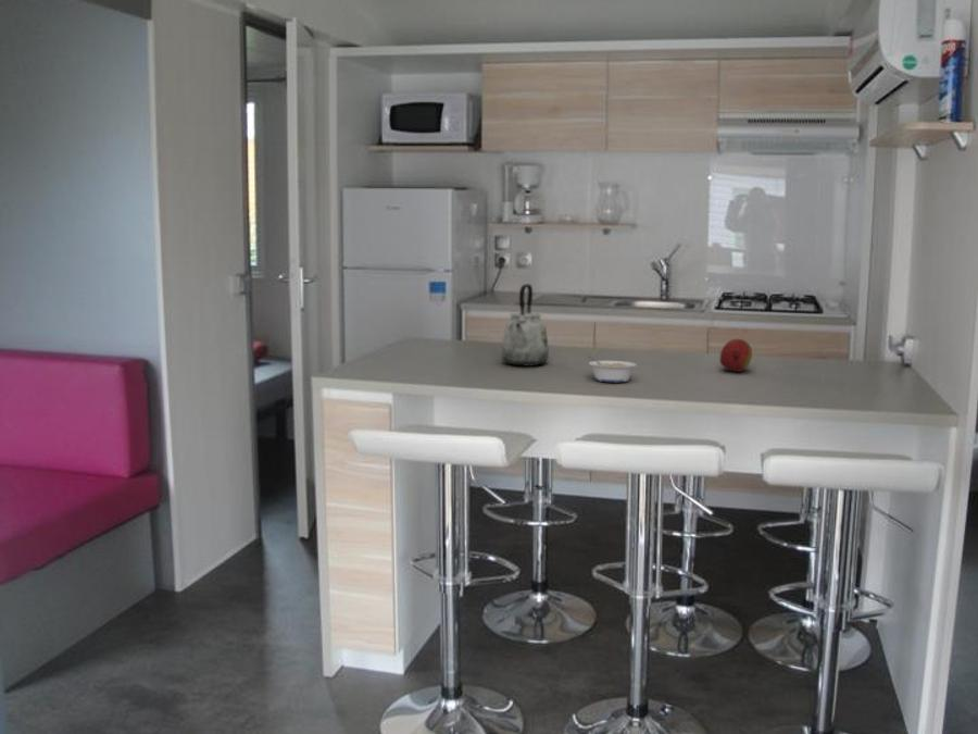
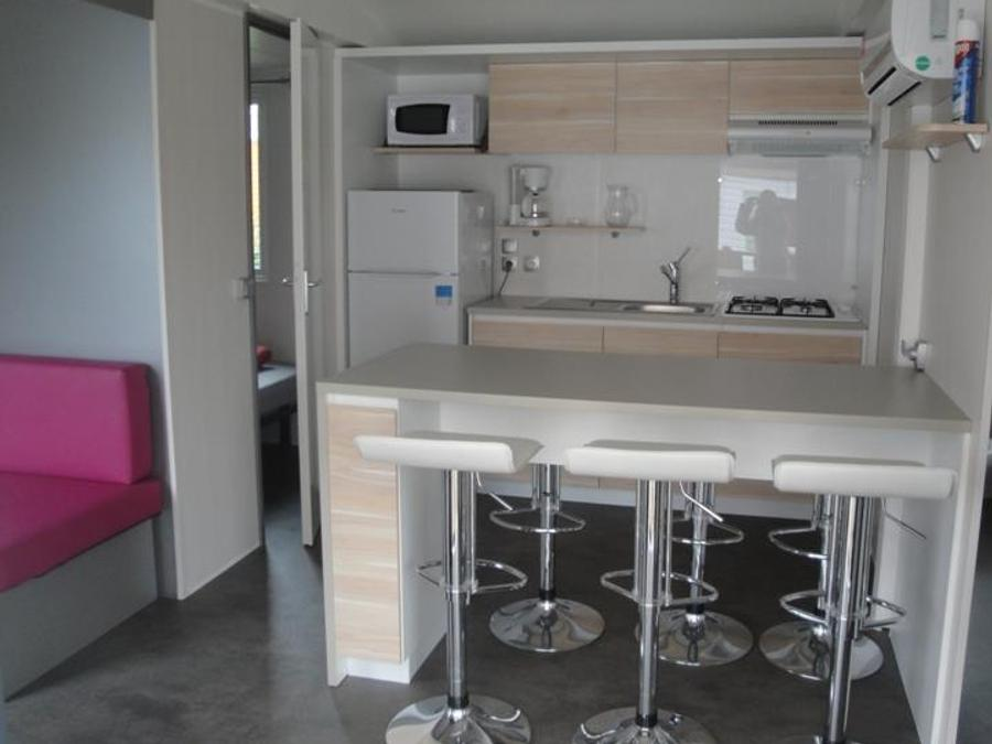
- legume [586,356,638,383]
- kettle [501,283,550,366]
- fruit [718,338,753,373]
